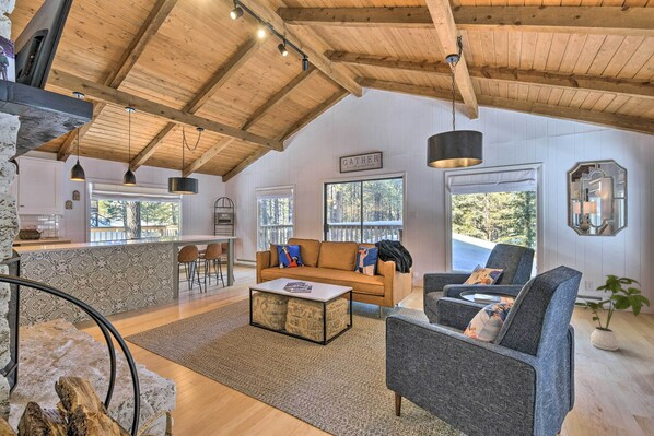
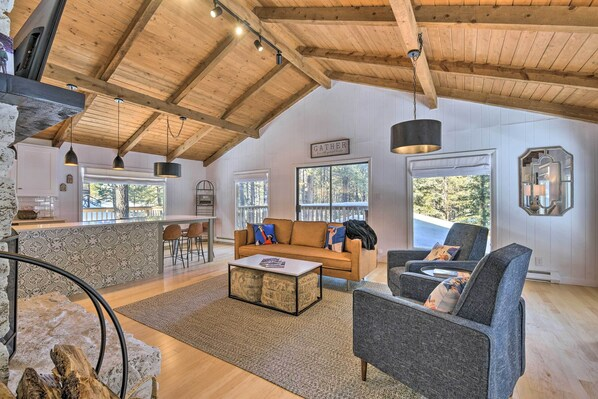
- house plant [574,274,651,352]
